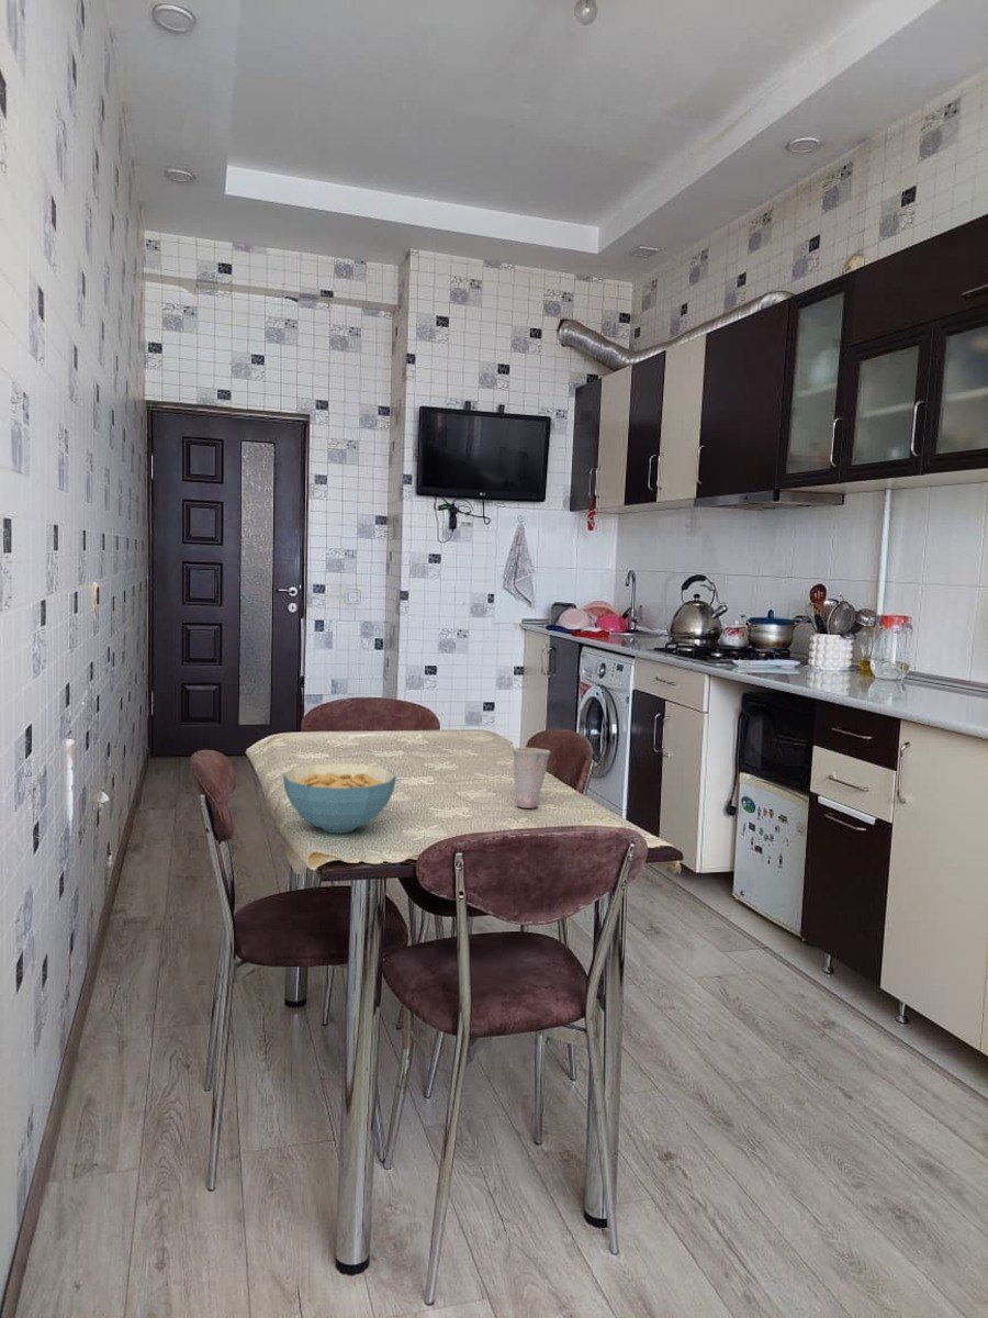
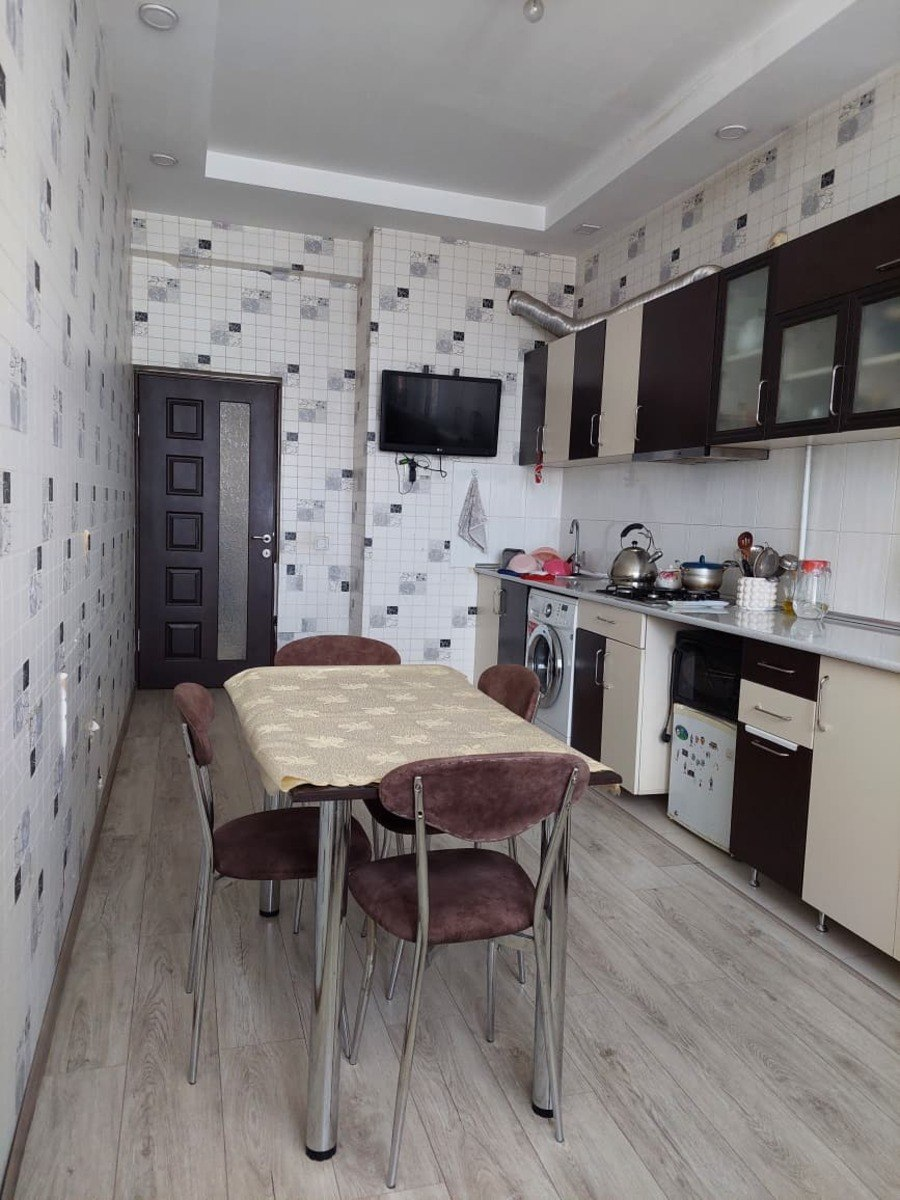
- cereal bowl [282,762,397,835]
- cup [512,747,551,809]
